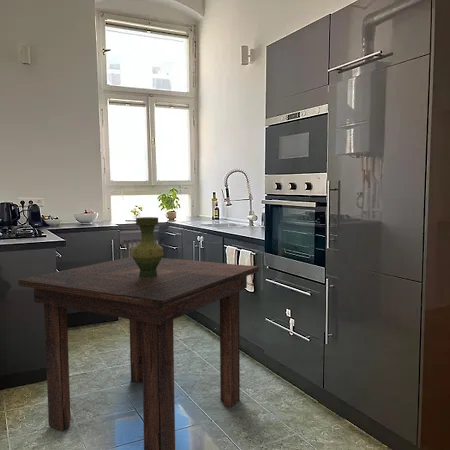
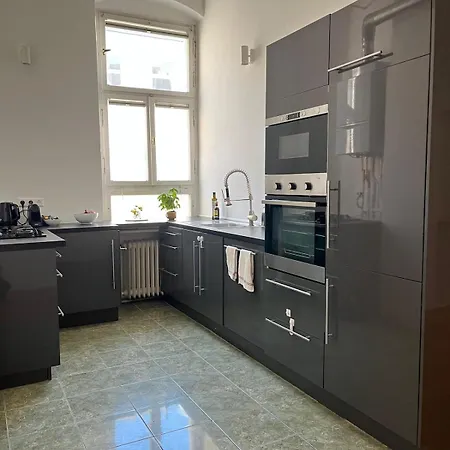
- dining table [17,256,259,450]
- vase [131,216,165,277]
